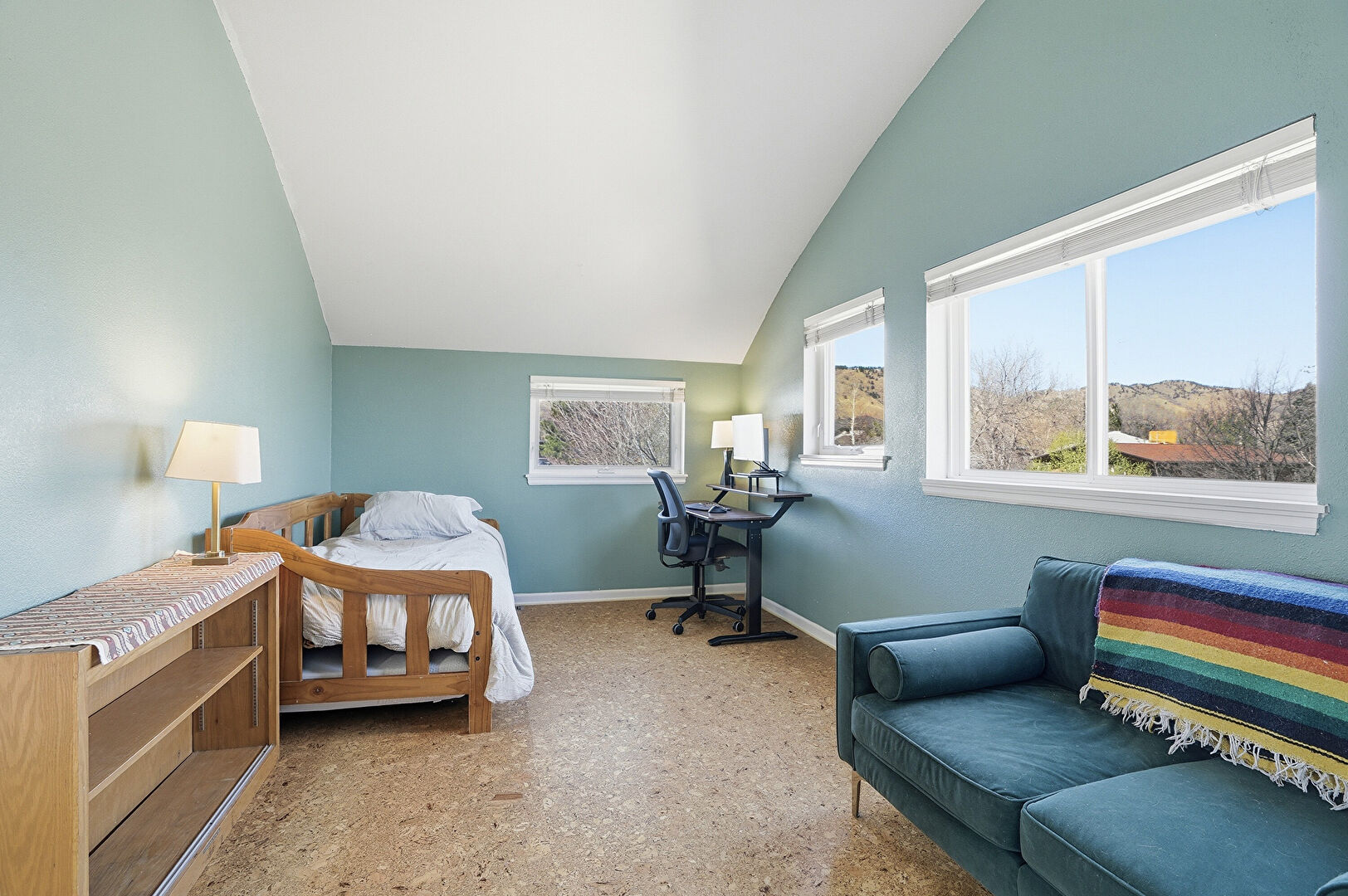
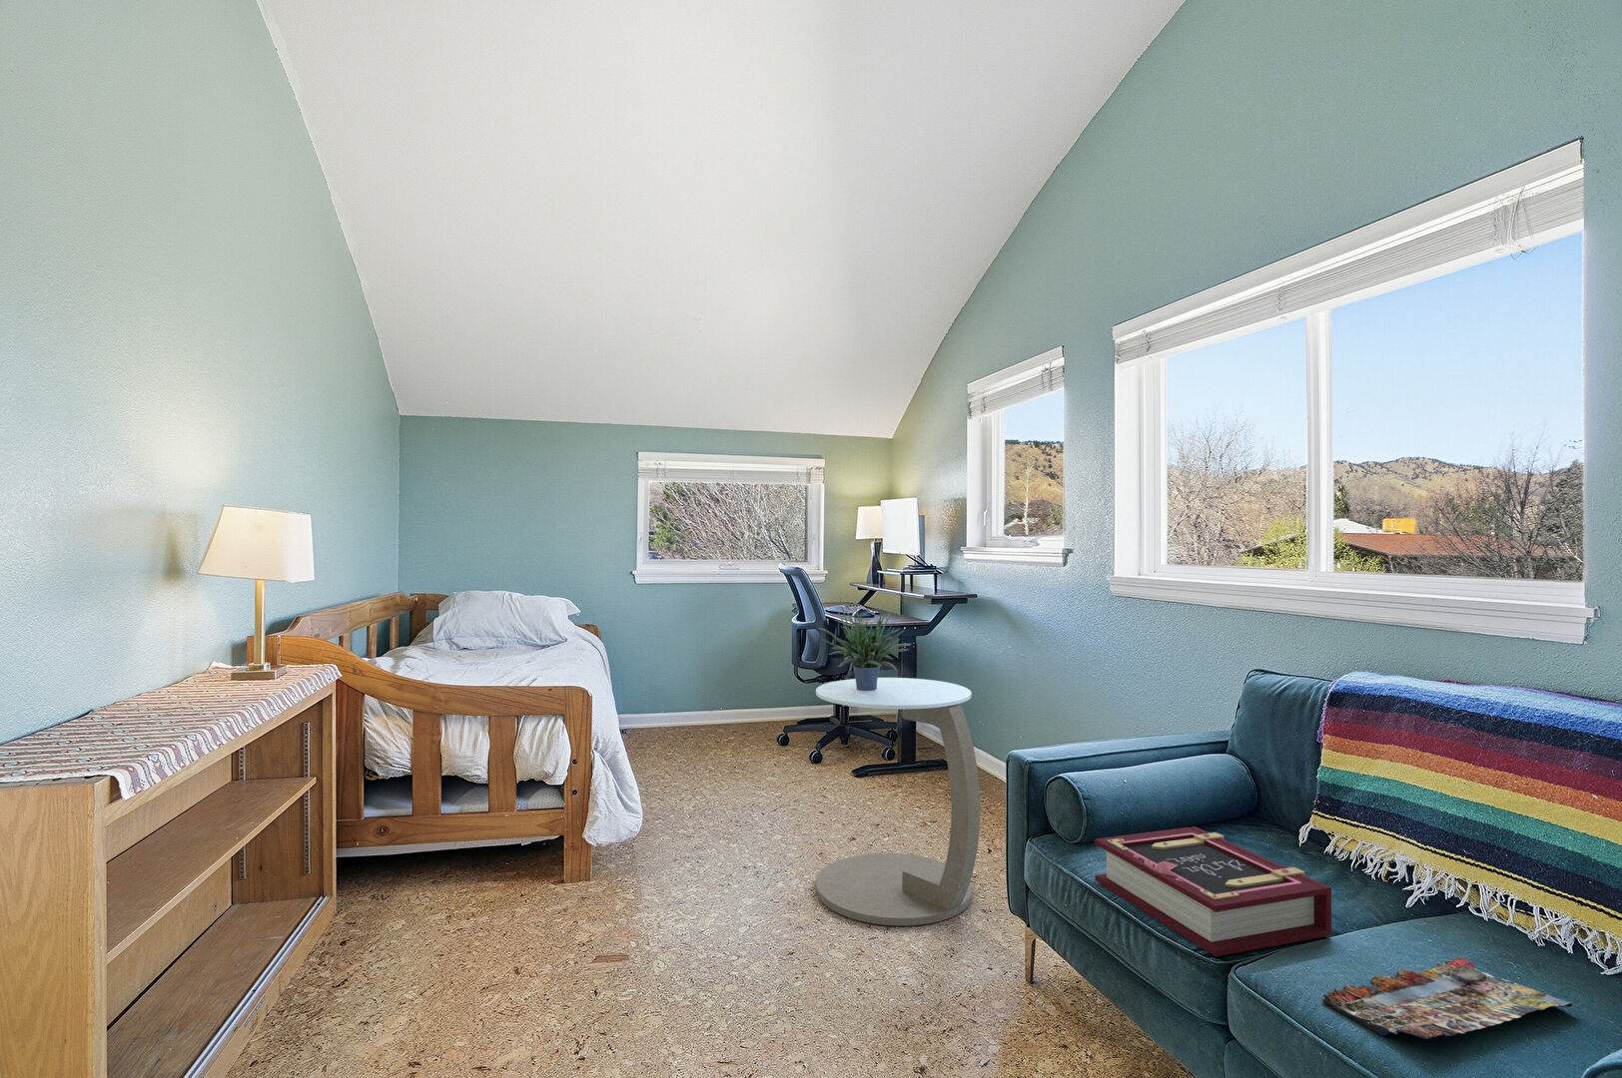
+ book [1094,825,1332,958]
+ magazine [1321,958,1575,1040]
+ potted plant [817,597,912,691]
+ side table [815,676,981,928]
